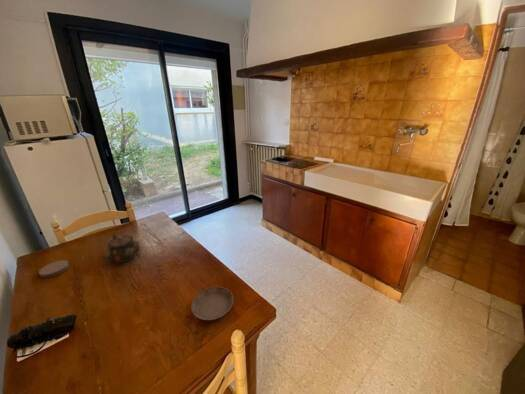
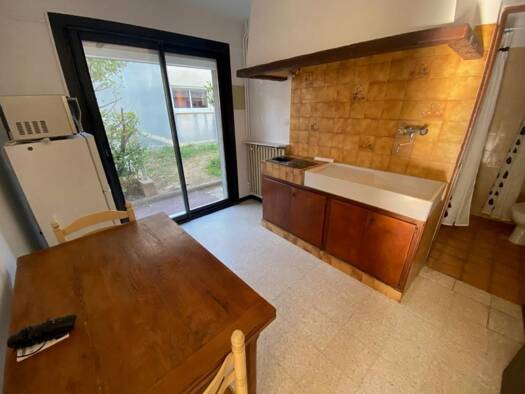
- saucer [190,286,234,321]
- coaster [38,259,70,278]
- teapot [104,233,142,264]
